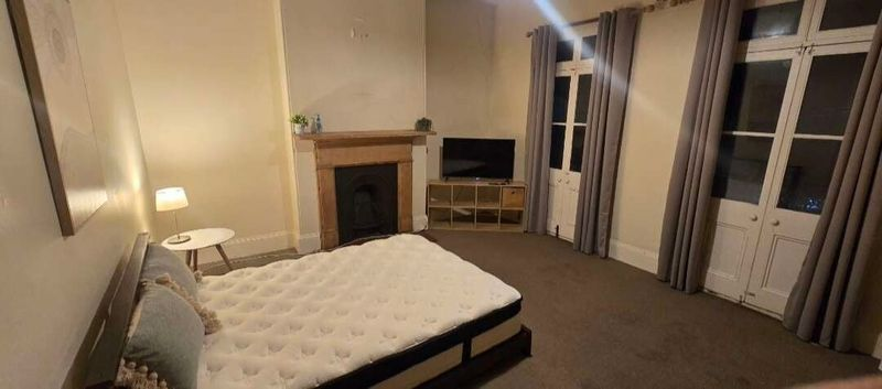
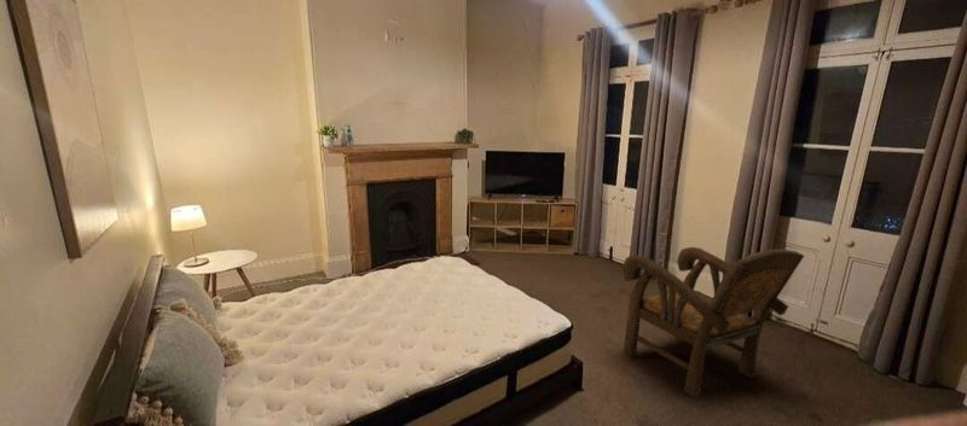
+ armchair [621,246,805,401]
